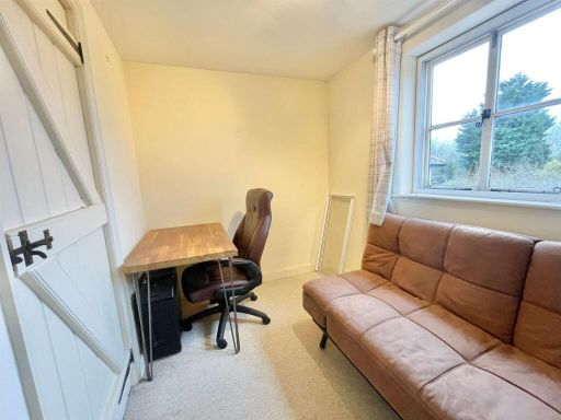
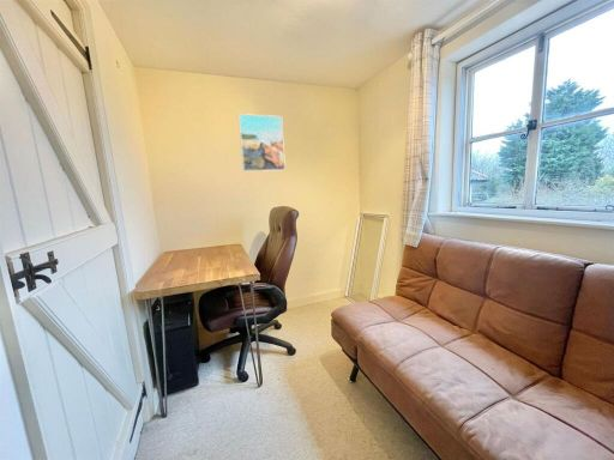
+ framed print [237,113,287,172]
